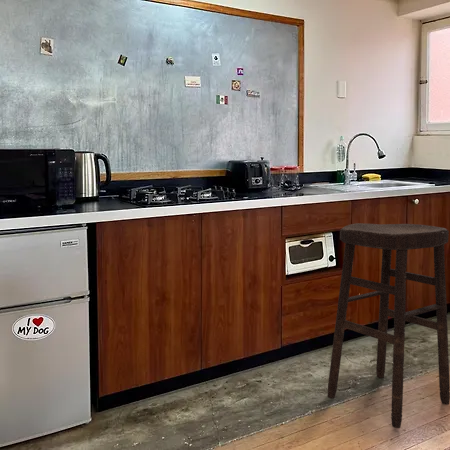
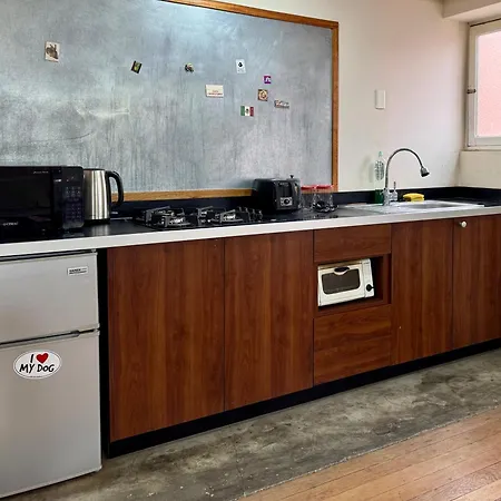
- stool [327,222,450,429]
